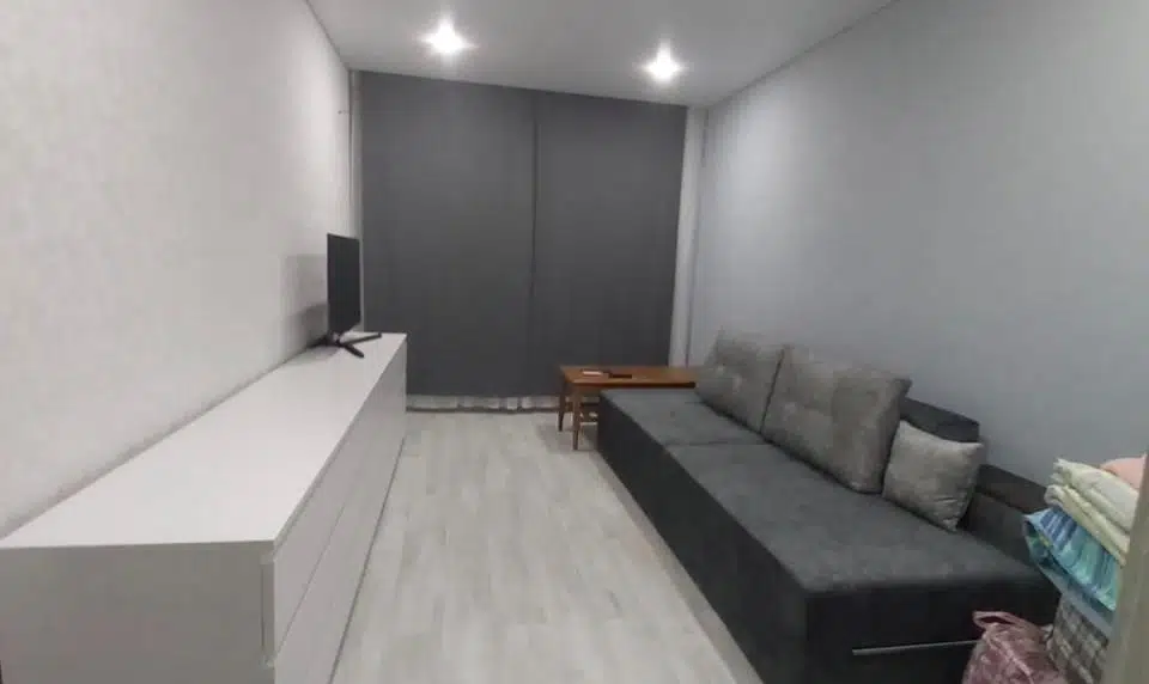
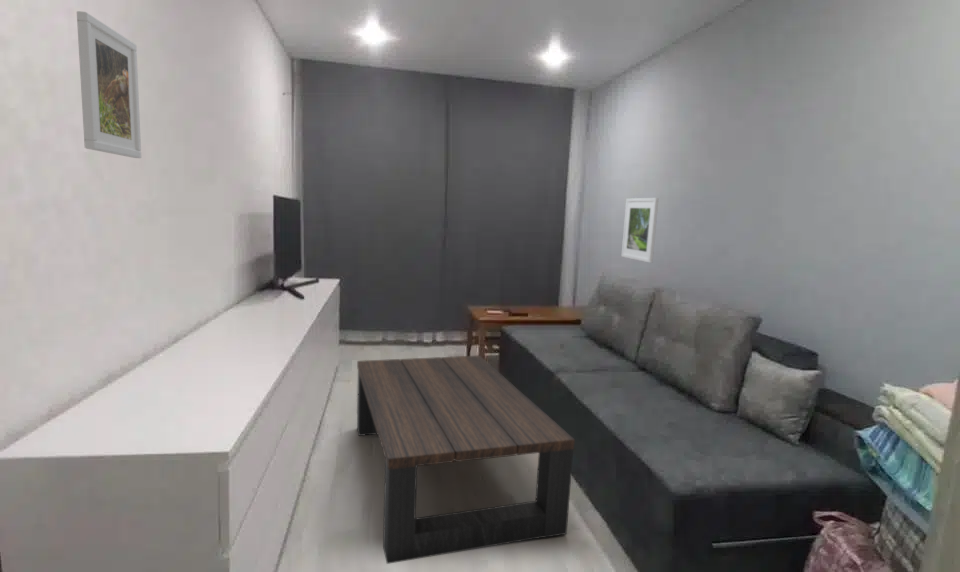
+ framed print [620,197,660,264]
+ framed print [76,10,142,159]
+ coffee table [356,355,576,565]
